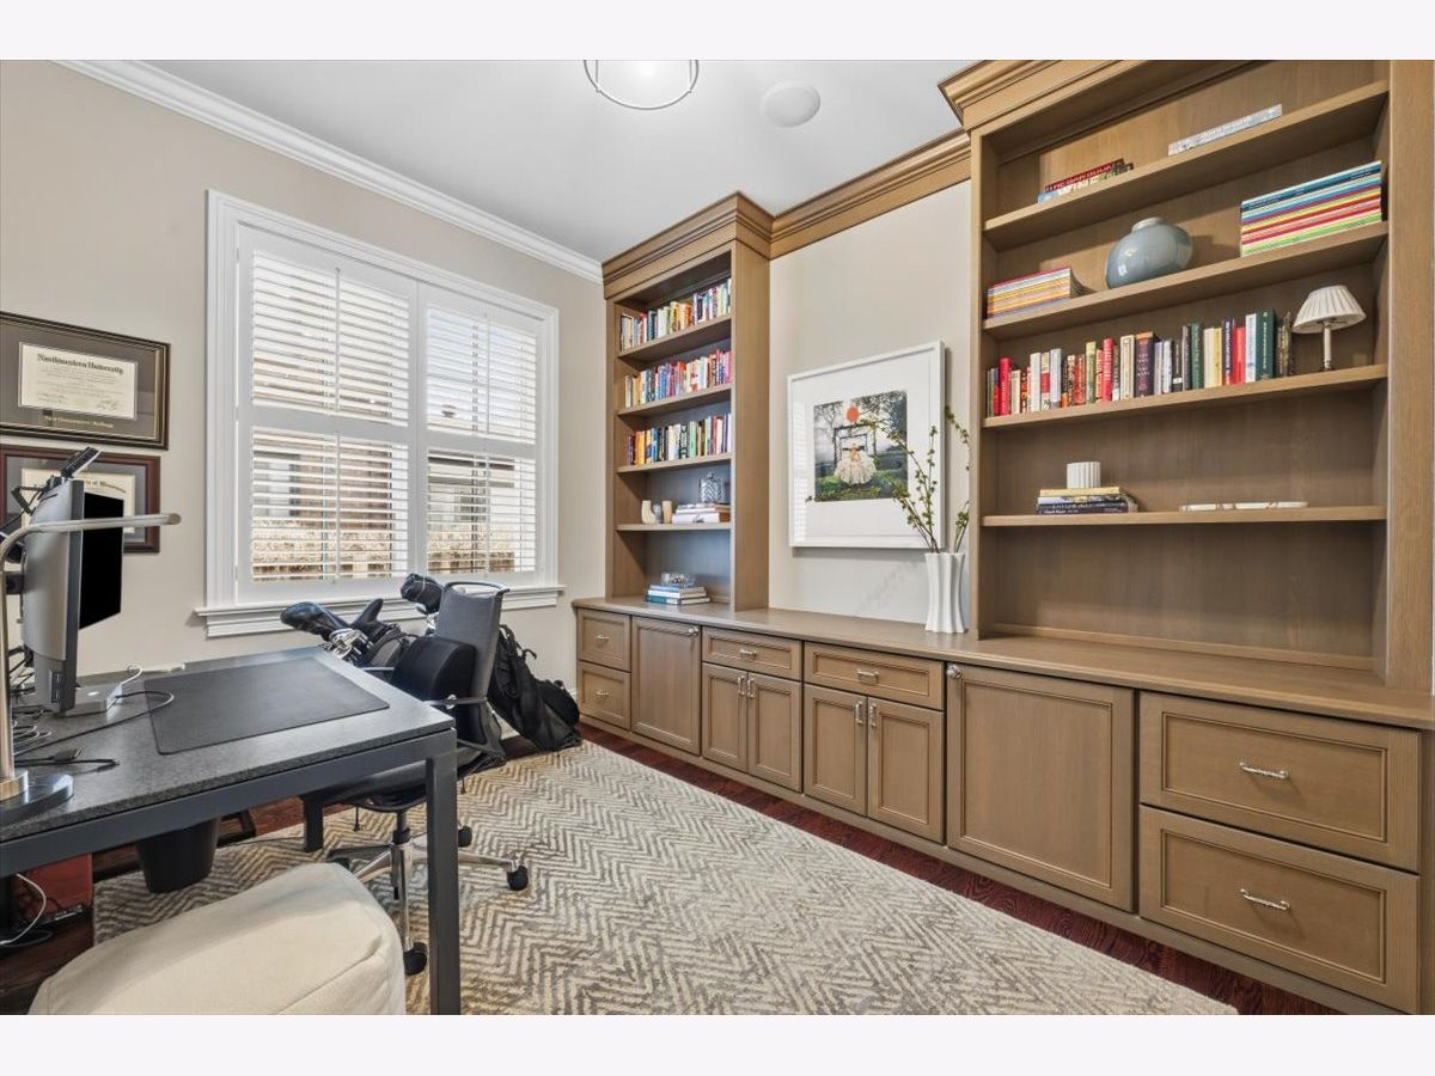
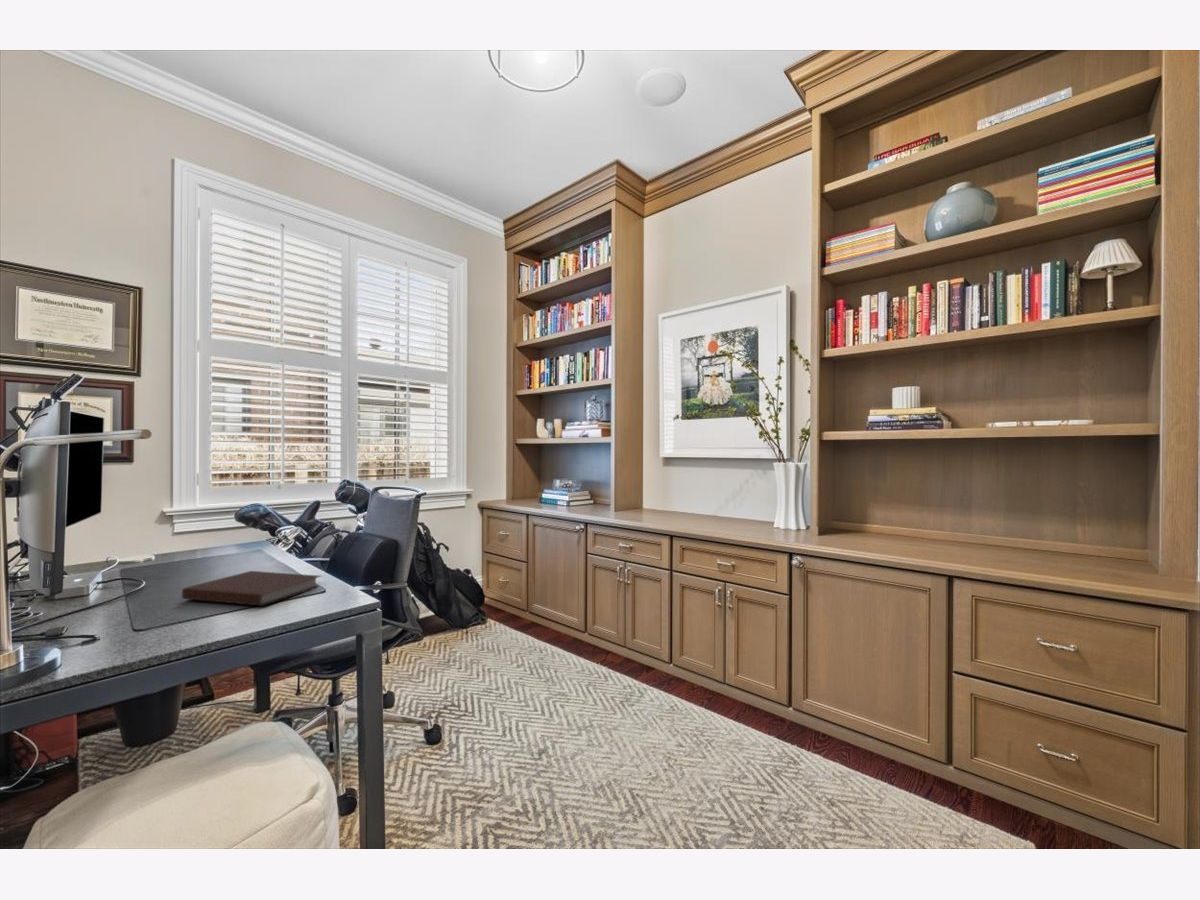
+ notebook [181,570,322,607]
